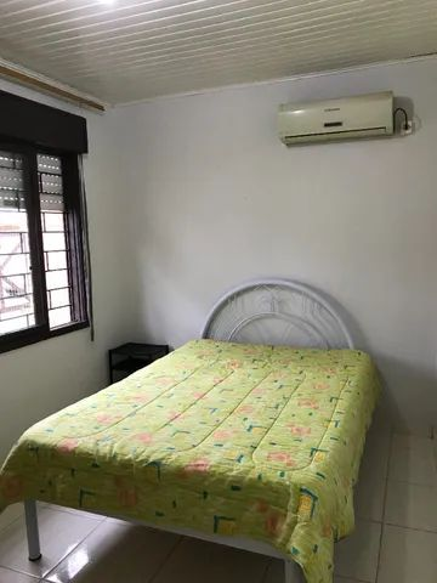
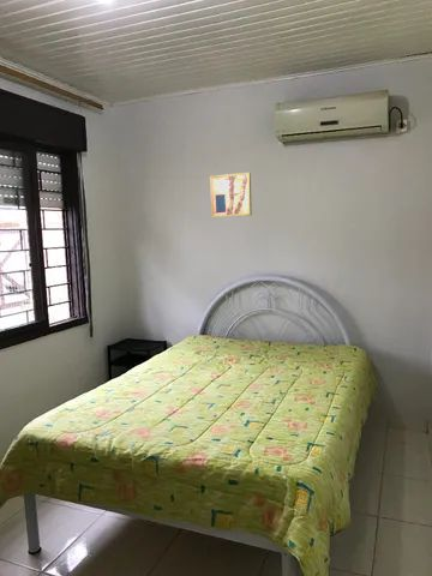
+ wall art [209,172,253,218]
